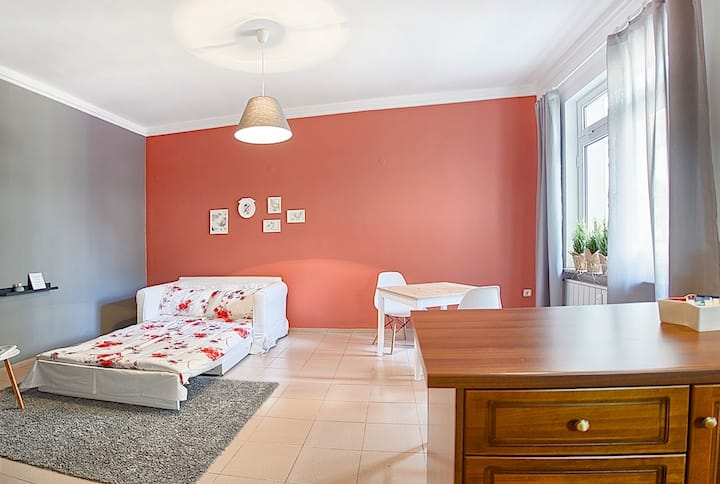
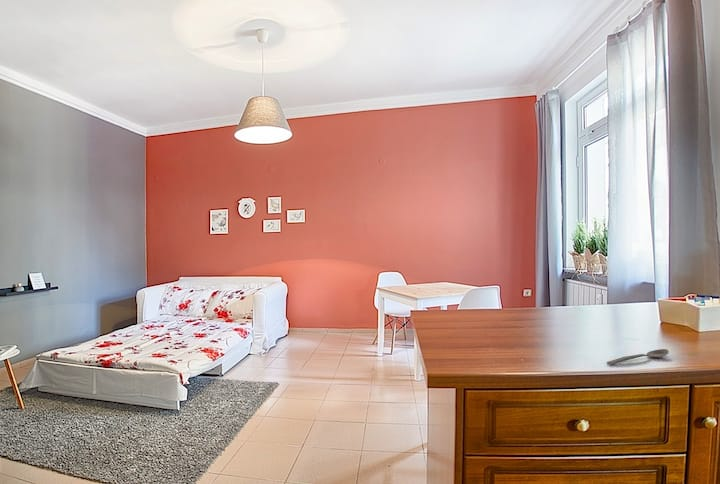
+ spoon [606,348,670,366]
